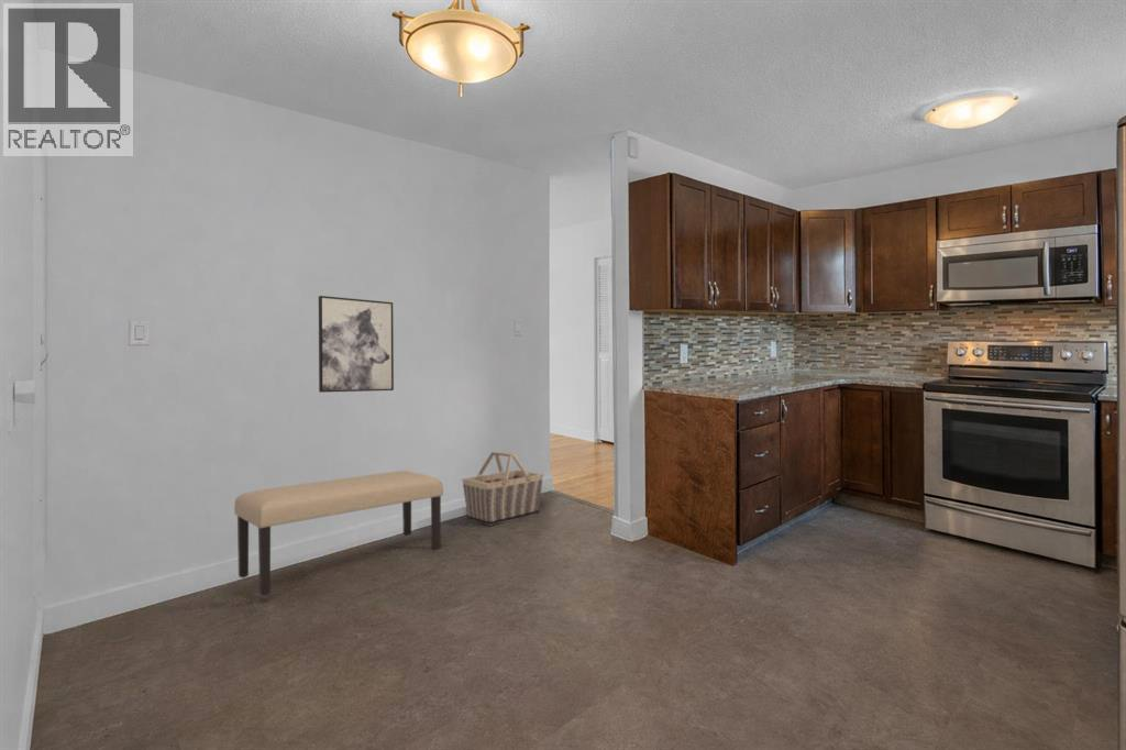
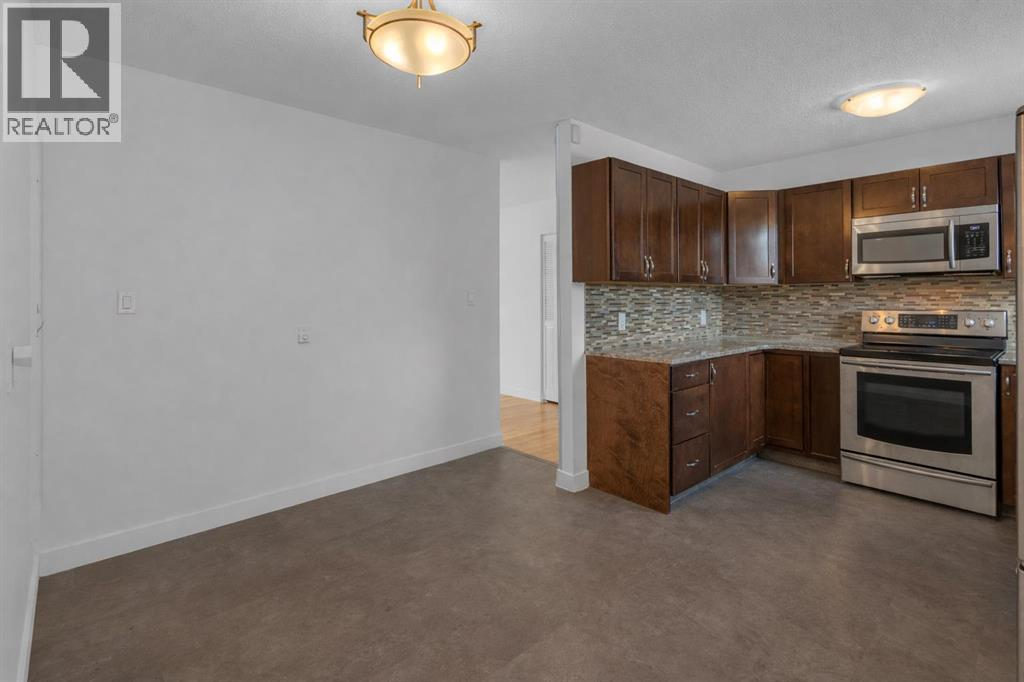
- basket [461,450,544,527]
- bench [233,470,444,596]
- wall art [318,295,395,394]
